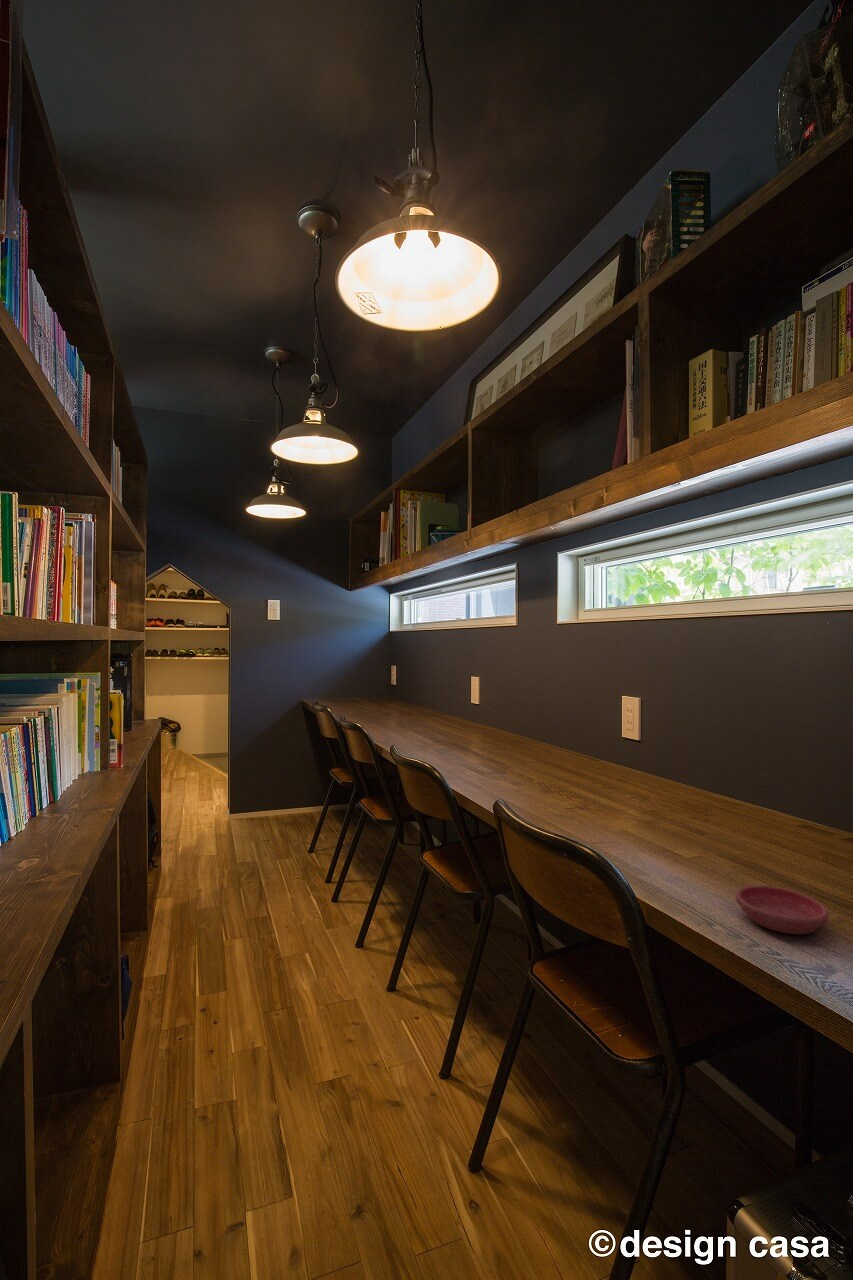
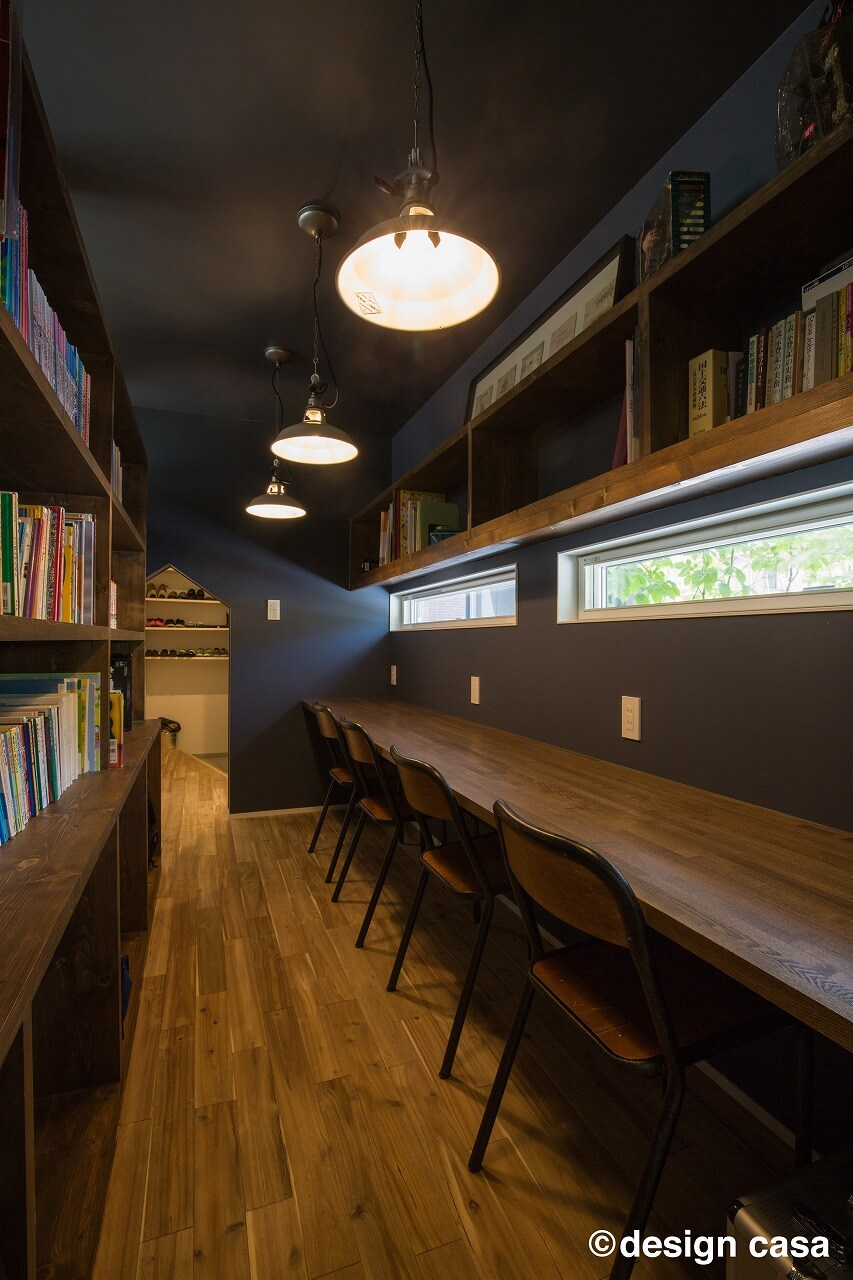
- saucer [735,884,830,935]
